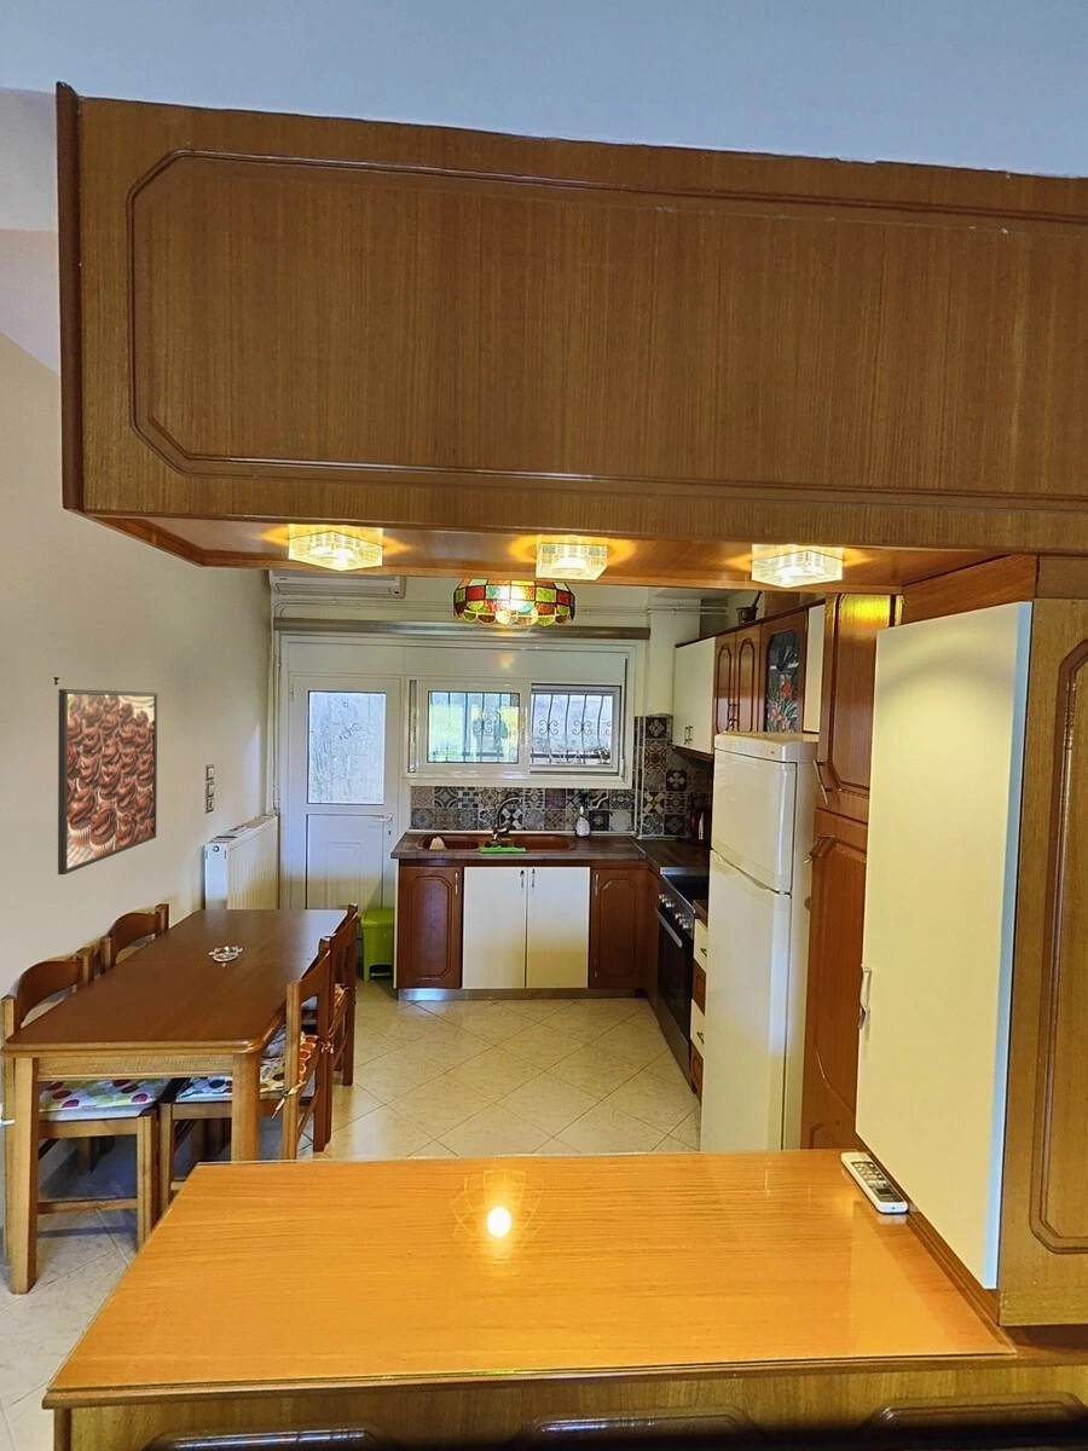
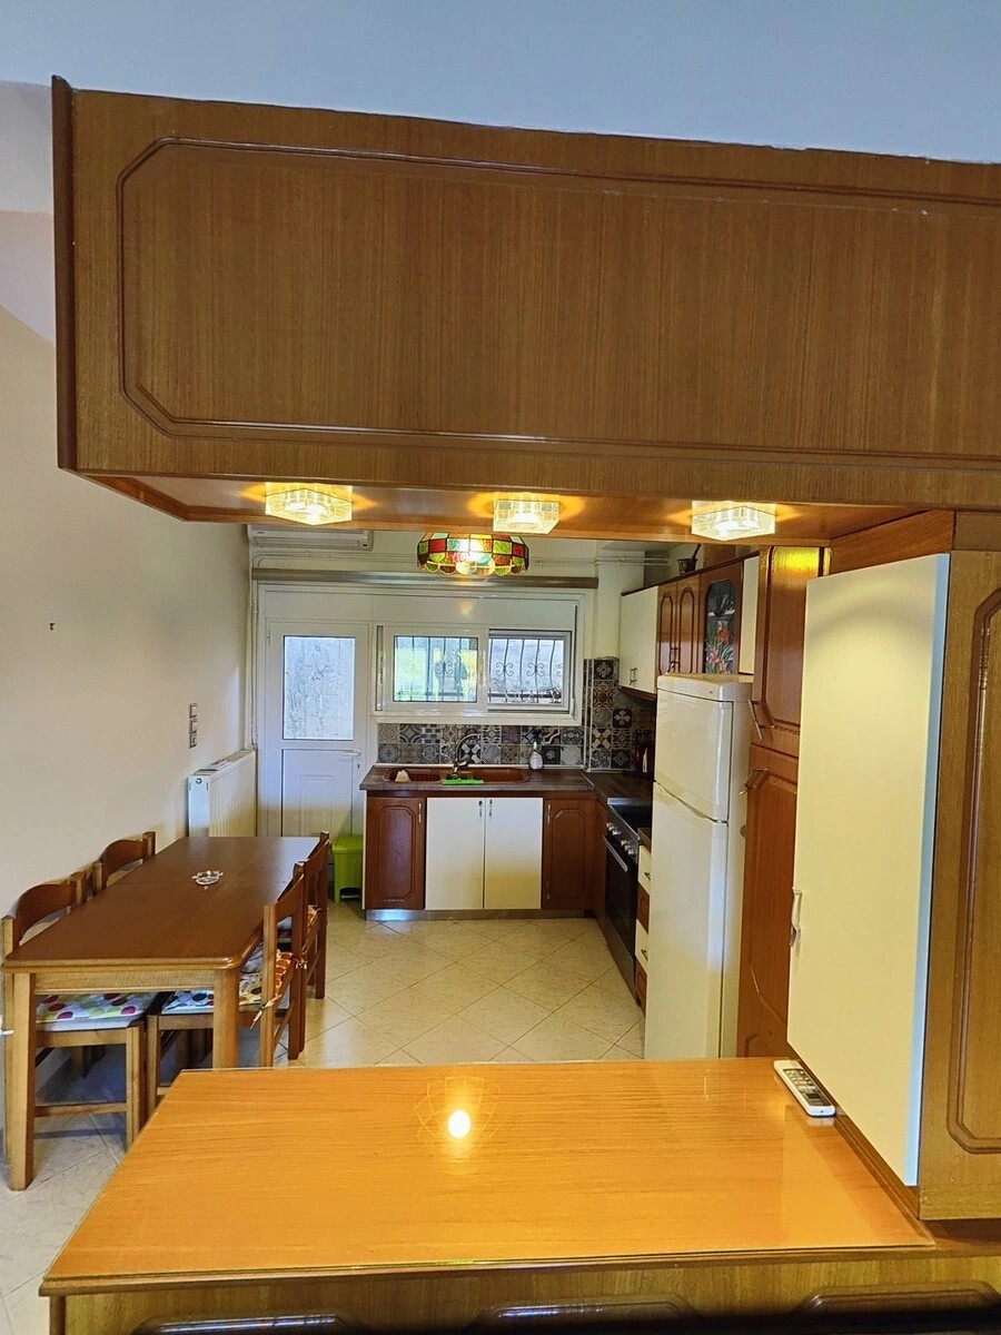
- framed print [57,688,158,875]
